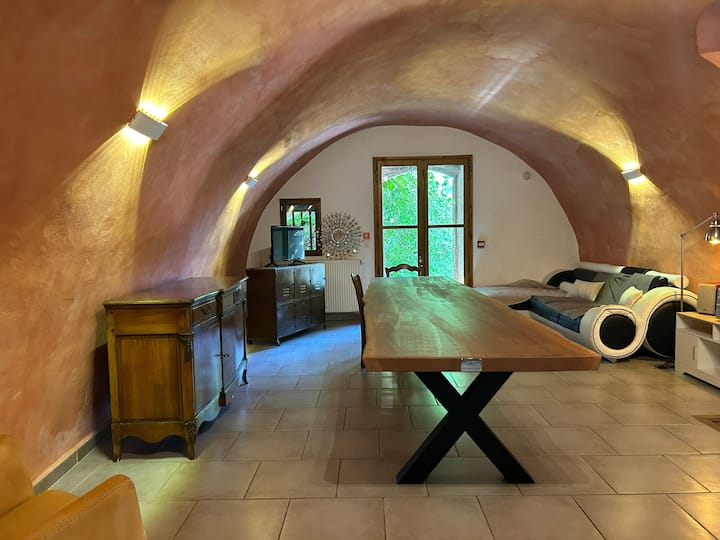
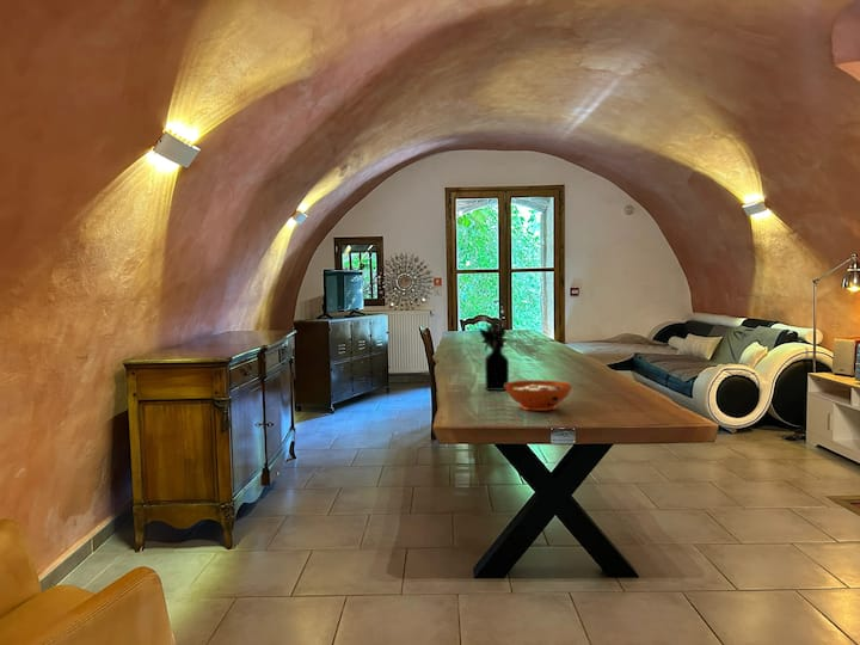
+ vase [478,315,510,392]
+ decorative bowl [505,379,573,412]
